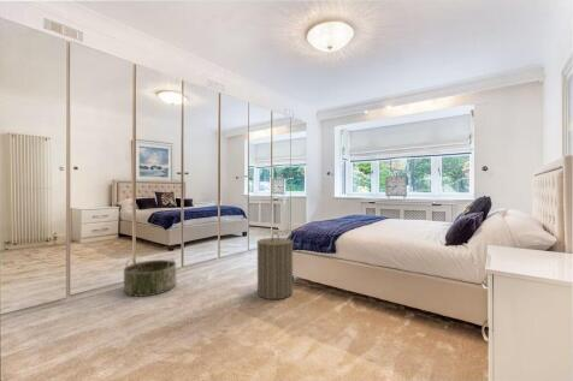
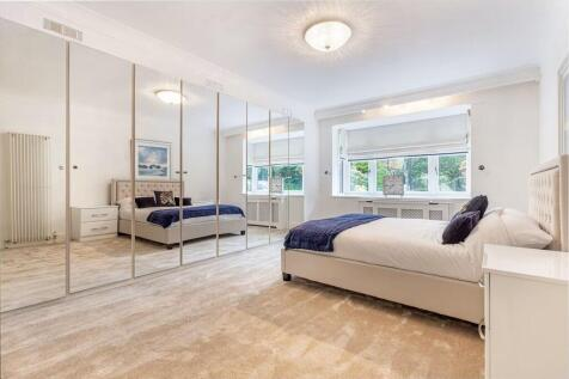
- basket [123,257,177,297]
- laundry hamper [256,231,294,300]
